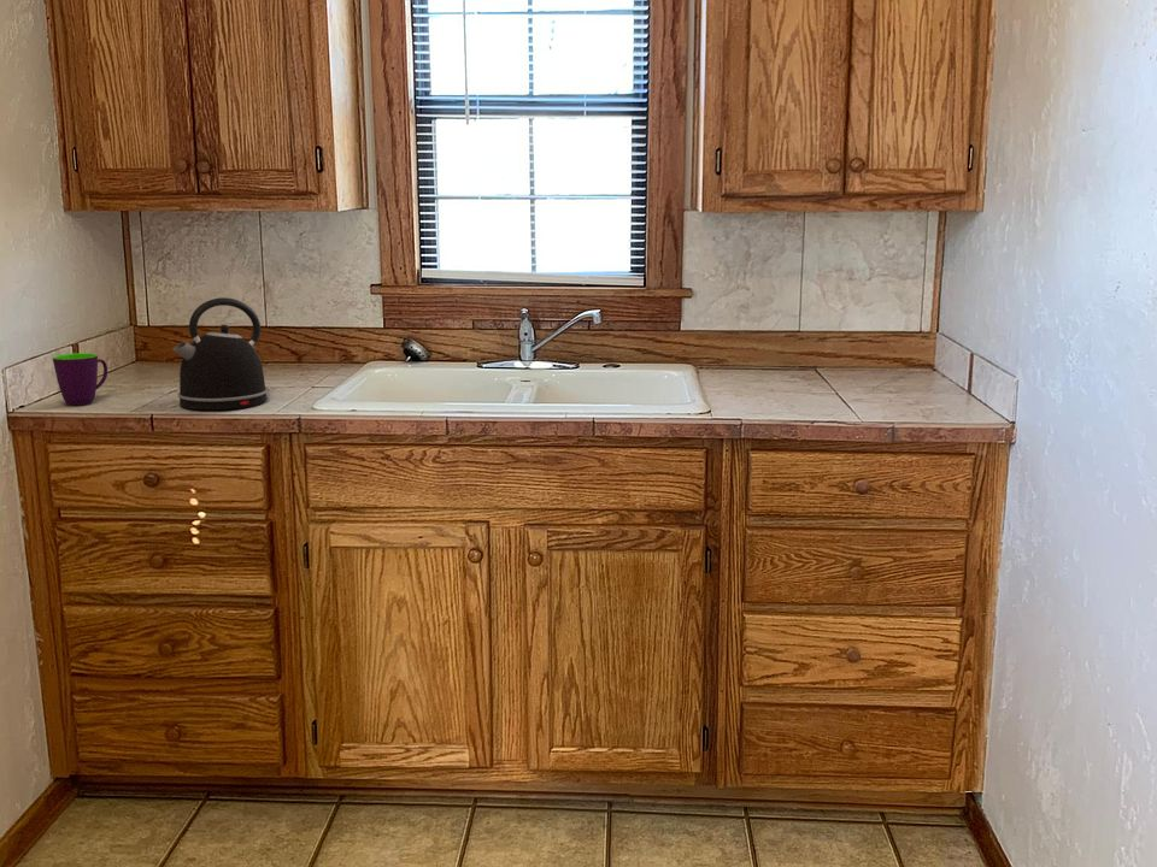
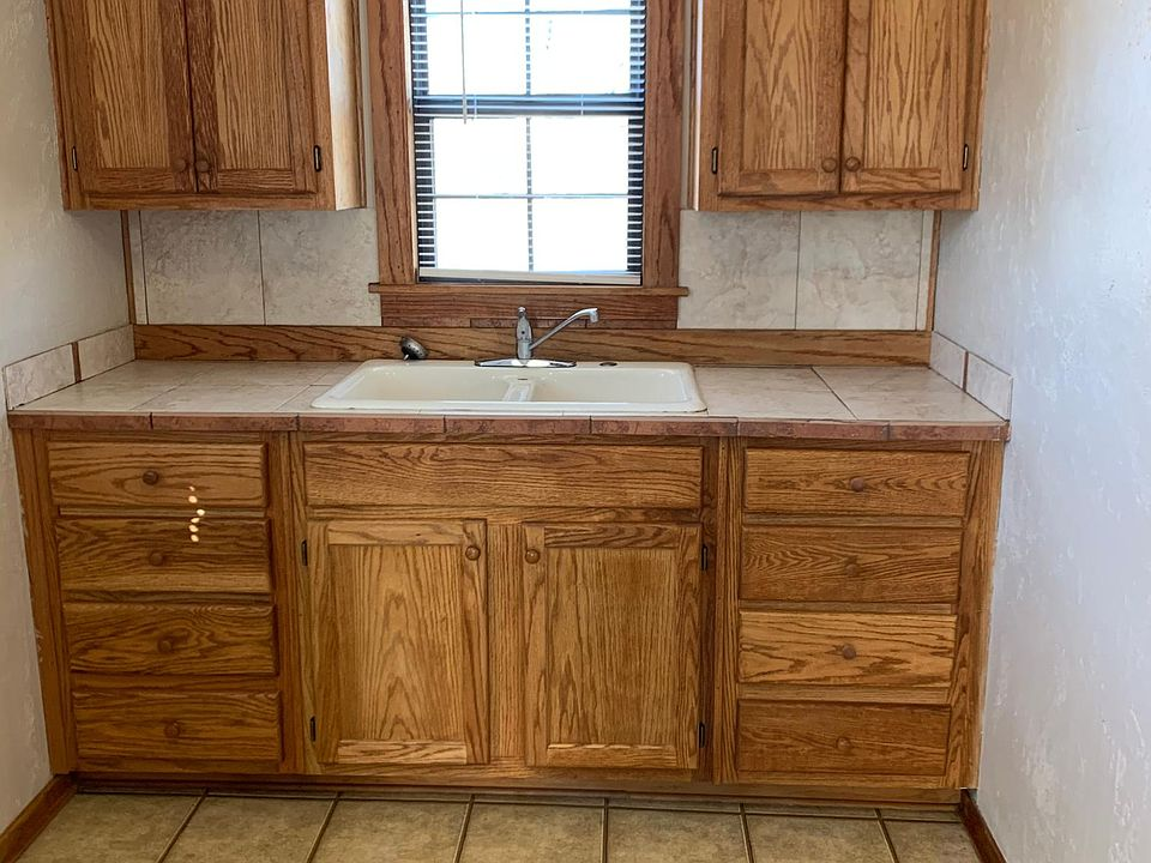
- kettle [171,296,270,411]
- mug [52,352,108,406]
